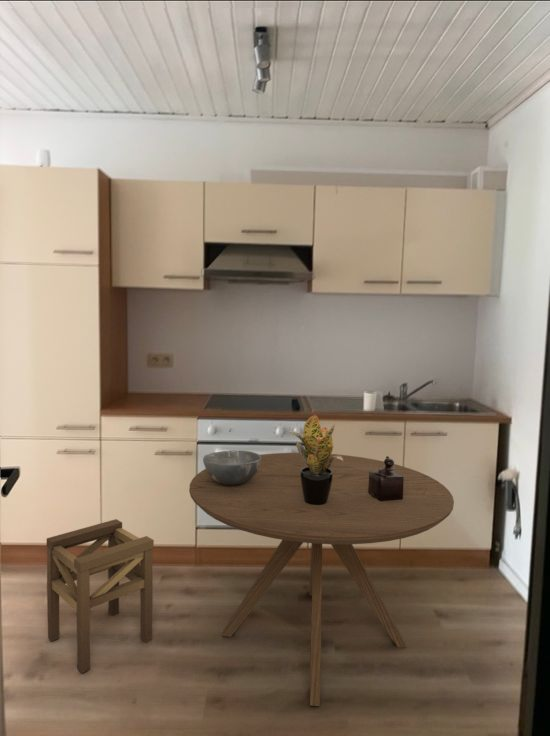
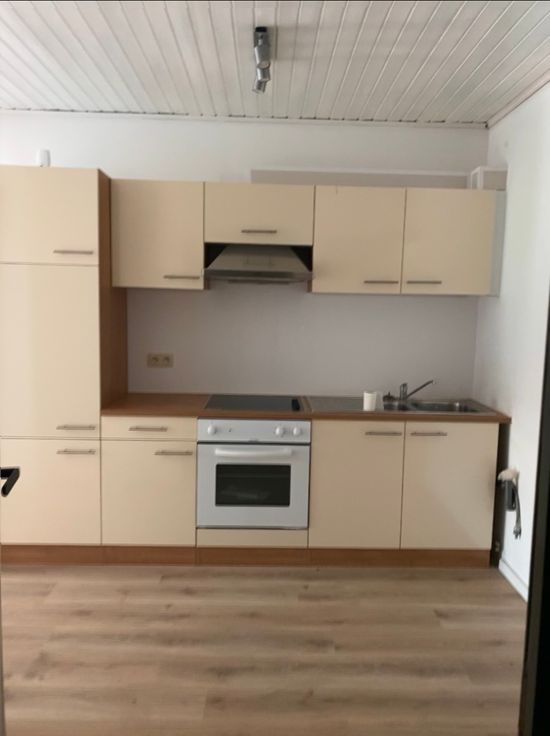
- stool [46,518,155,674]
- dining table [188,452,455,707]
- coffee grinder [368,455,404,501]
- bowl [202,449,261,485]
- potted plant [288,413,343,505]
